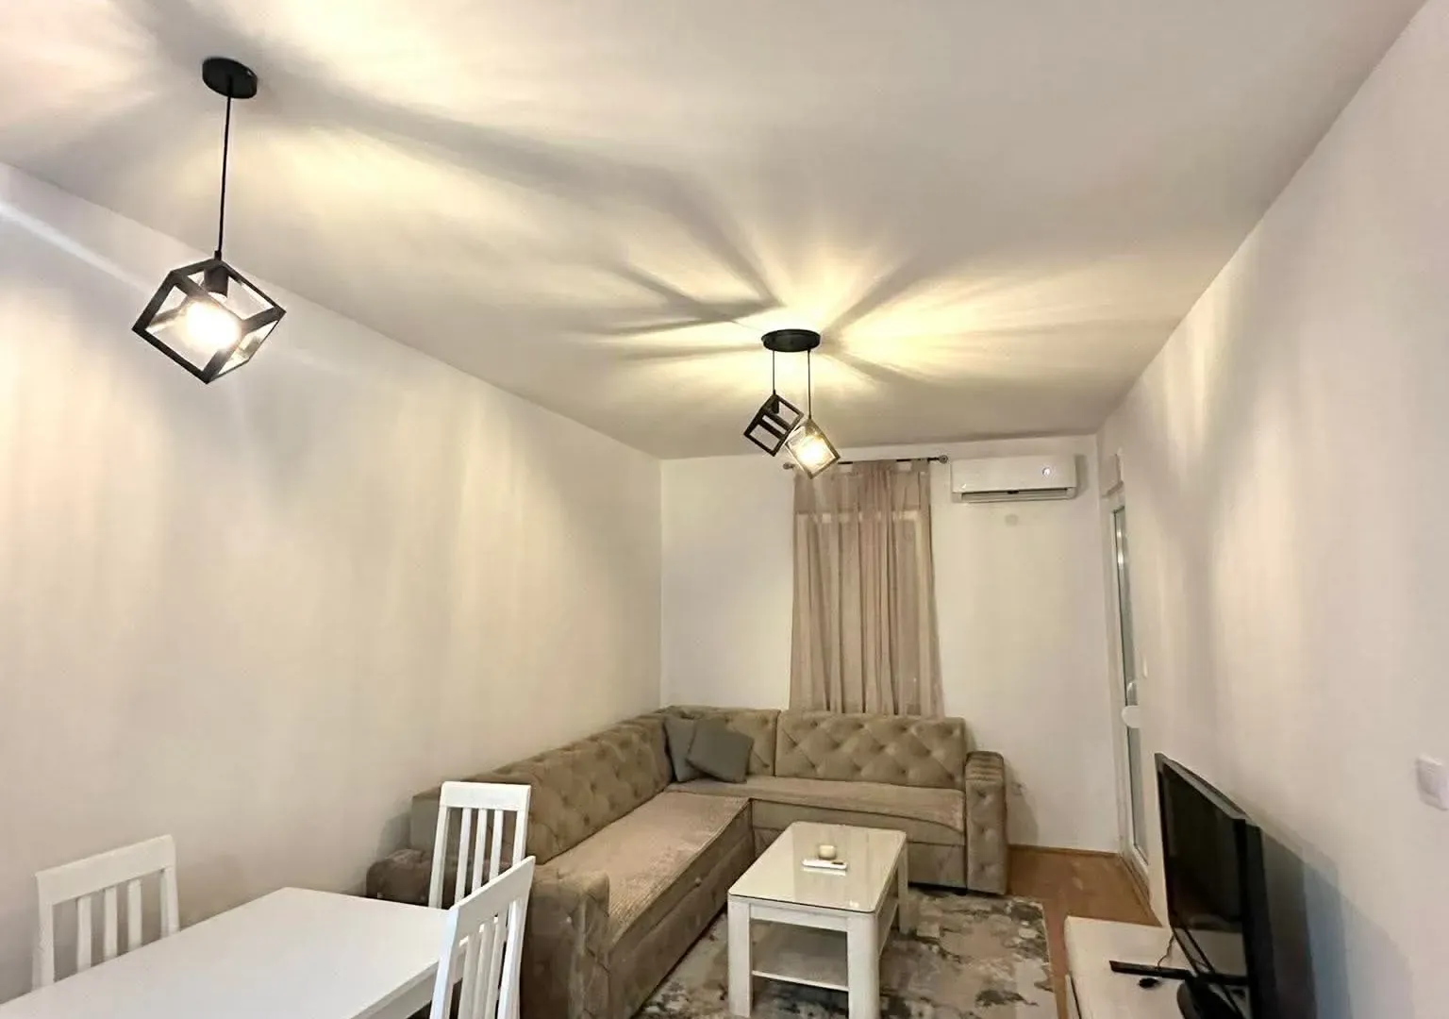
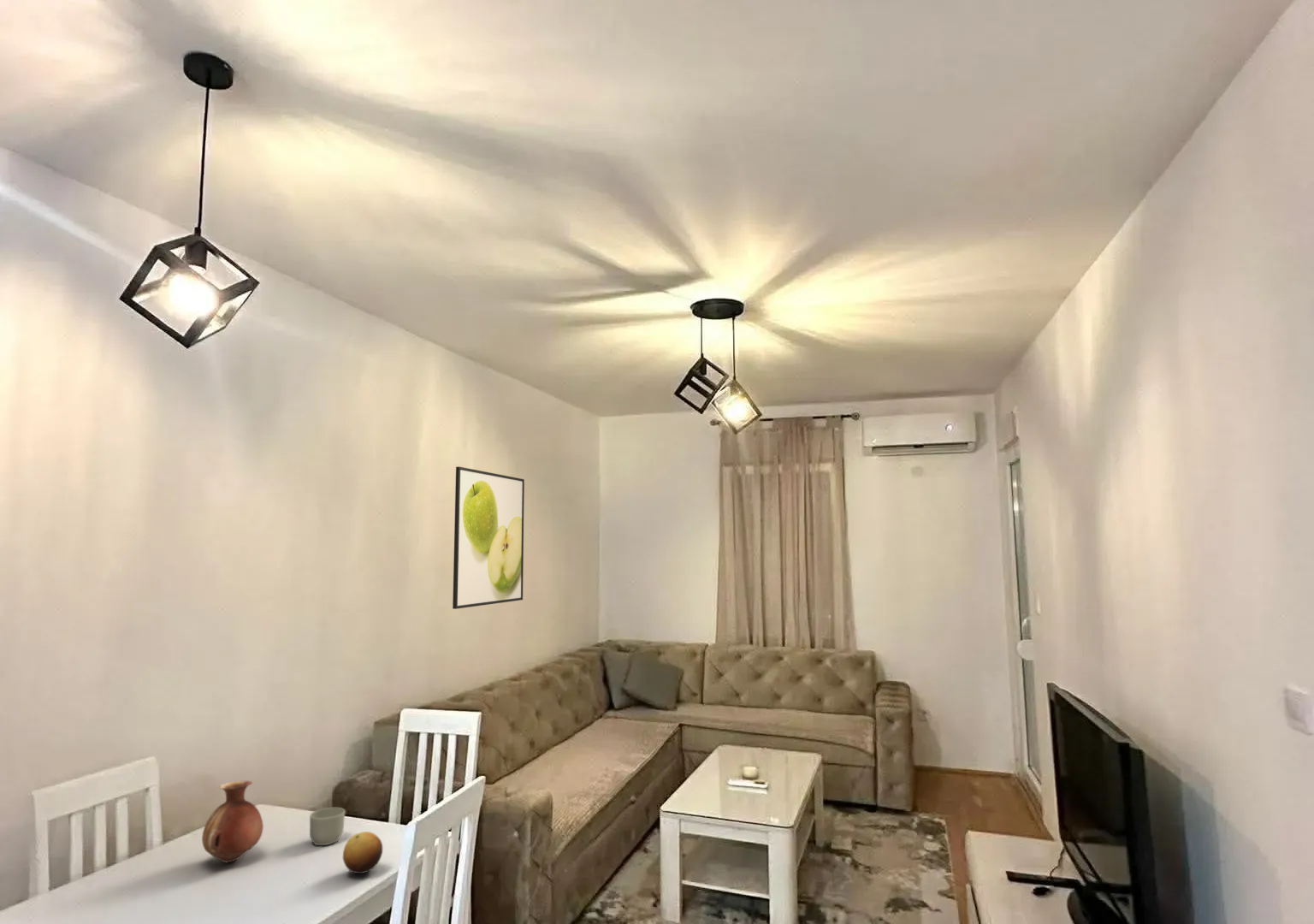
+ mug [309,807,346,846]
+ vase [201,780,264,863]
+ fruit [342,831,383,874]
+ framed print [452,465,525,610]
